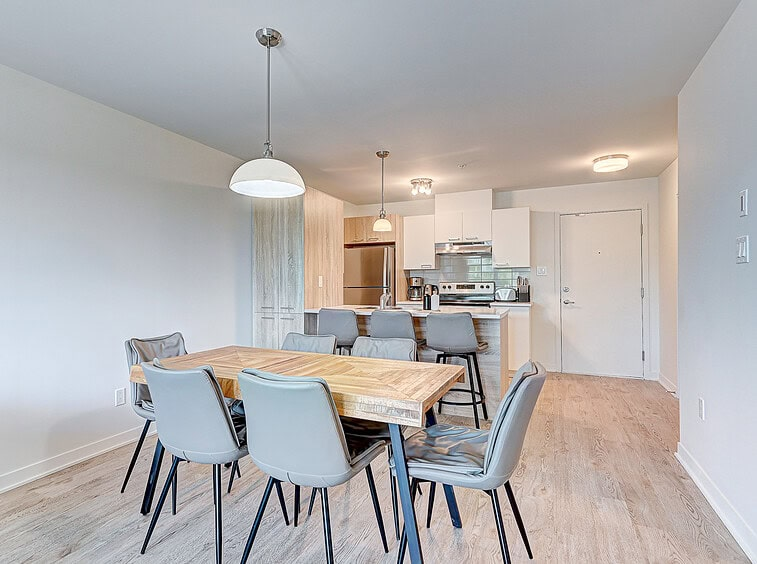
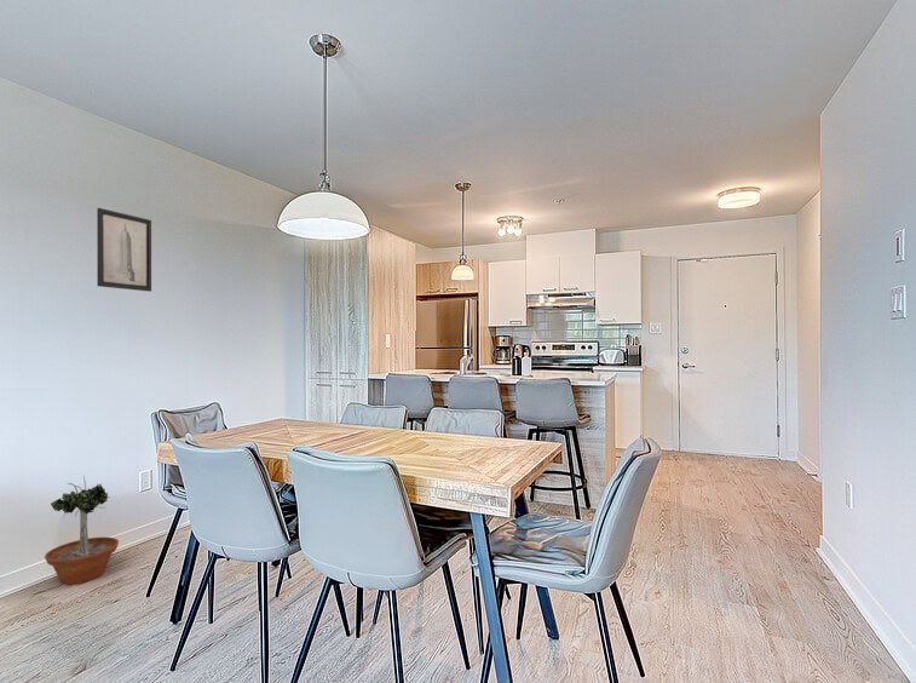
+ potted tree [44,473,120,585]
+ wall art [96,207,152,293]
